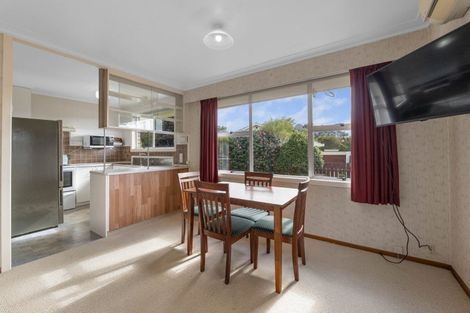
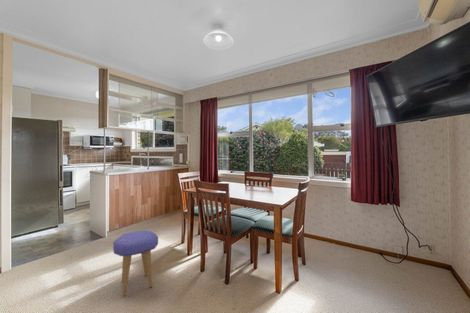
+ stool [112,229,159,297]
